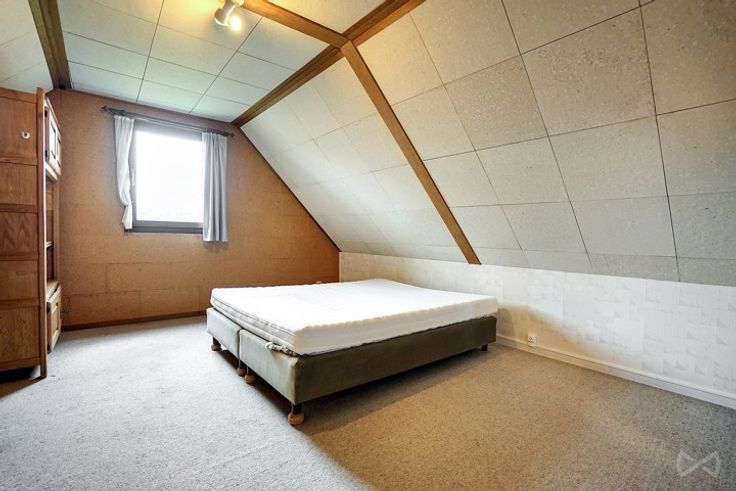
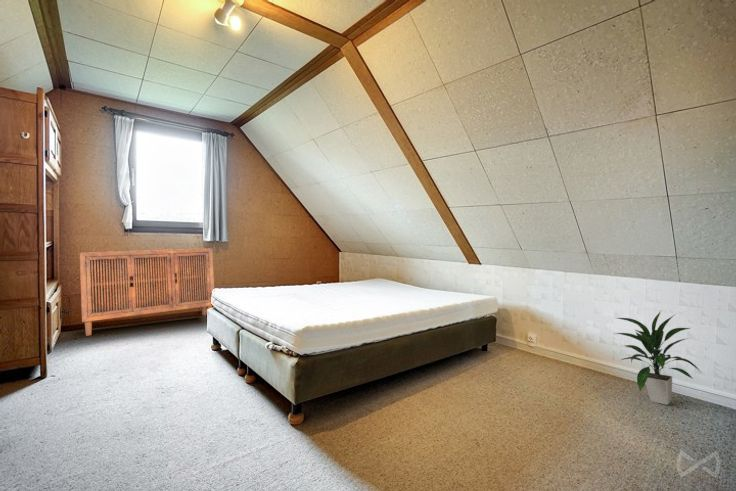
+ indoor plant [615,310,701,406]
+ cabinet [79,247,215,337]
